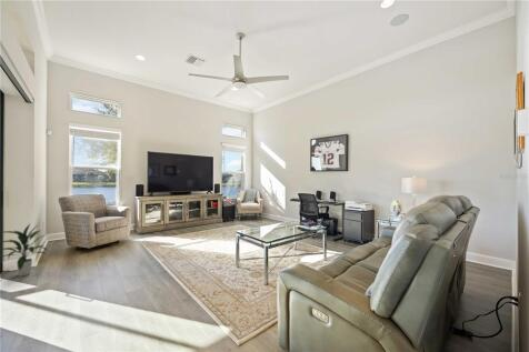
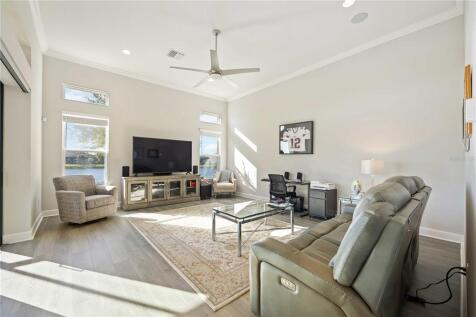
- indoor plant [0,223,49,278]
